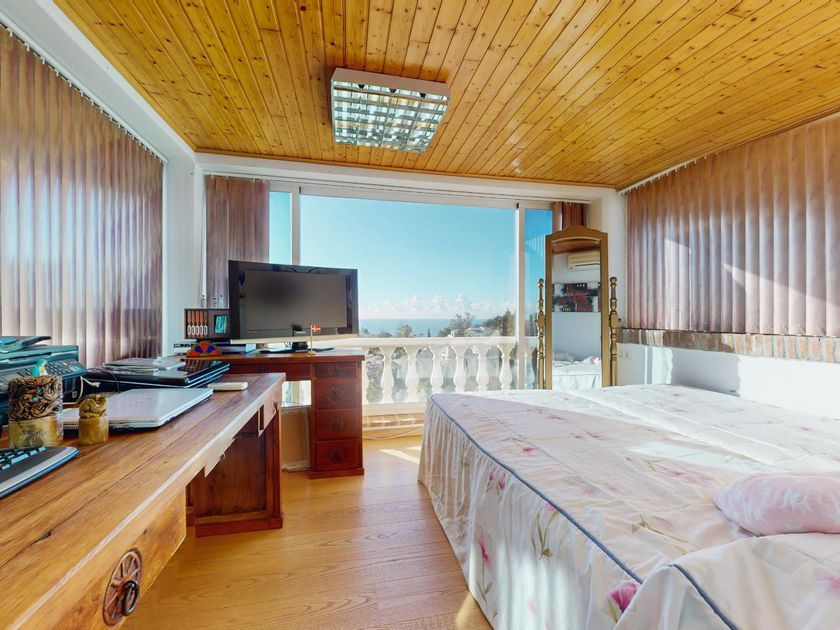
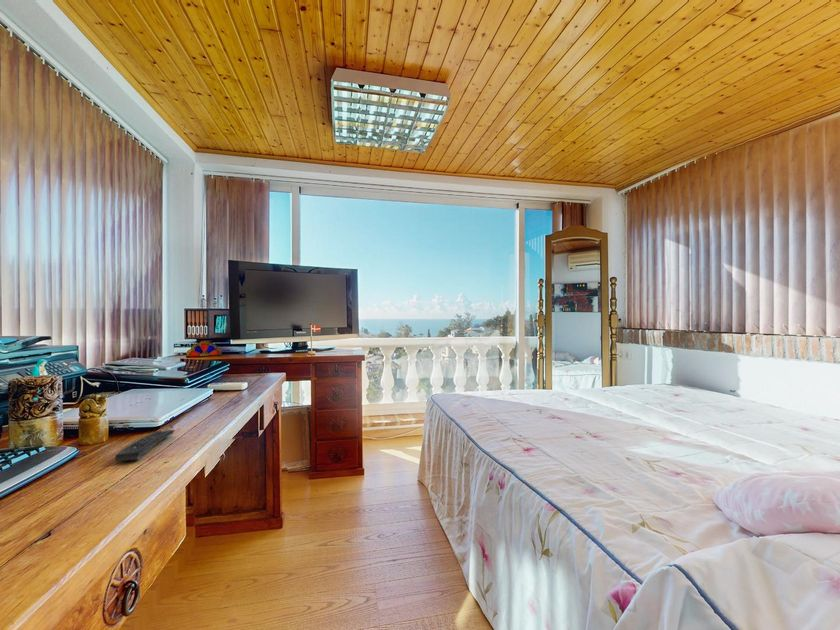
+ remote control [114,429,175,462]
